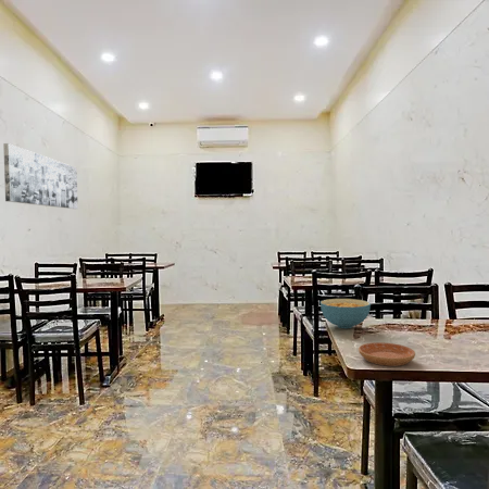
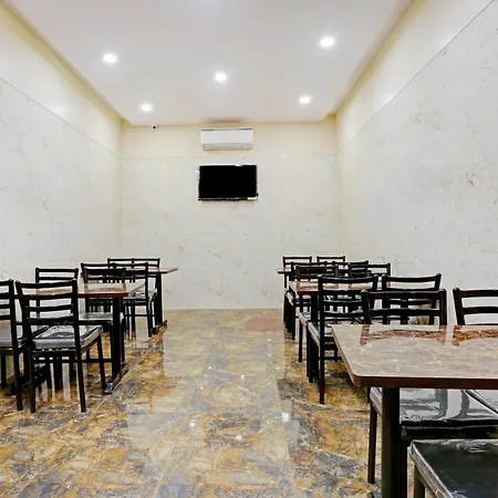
- cereal bowl [319,298,372,329]
- saucer [358,341,416,367]
- wall art [2,142,79,210]
